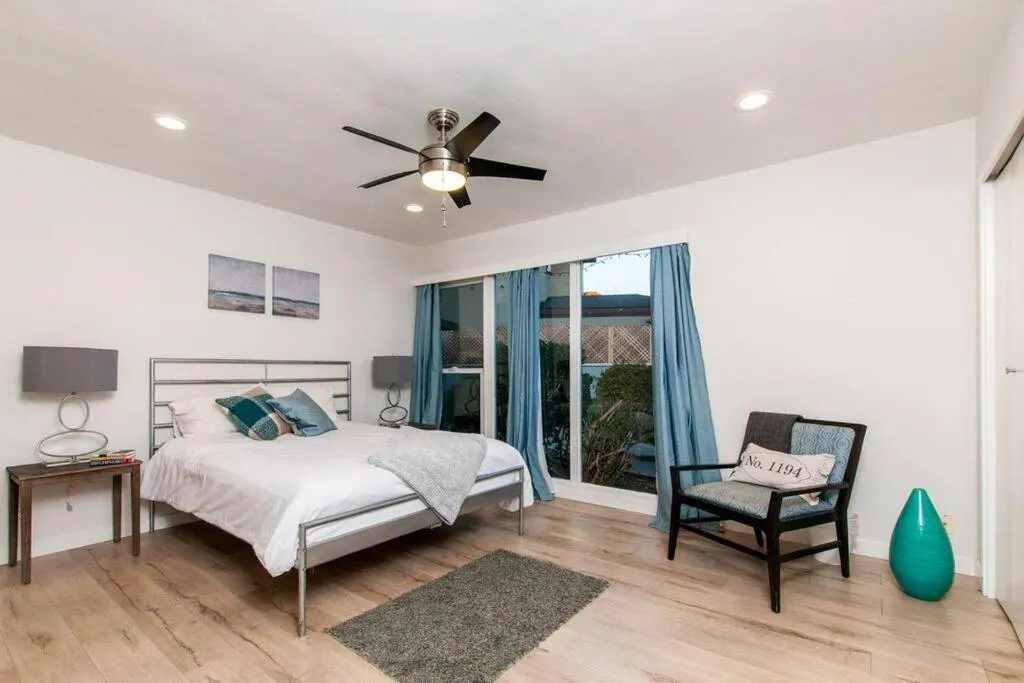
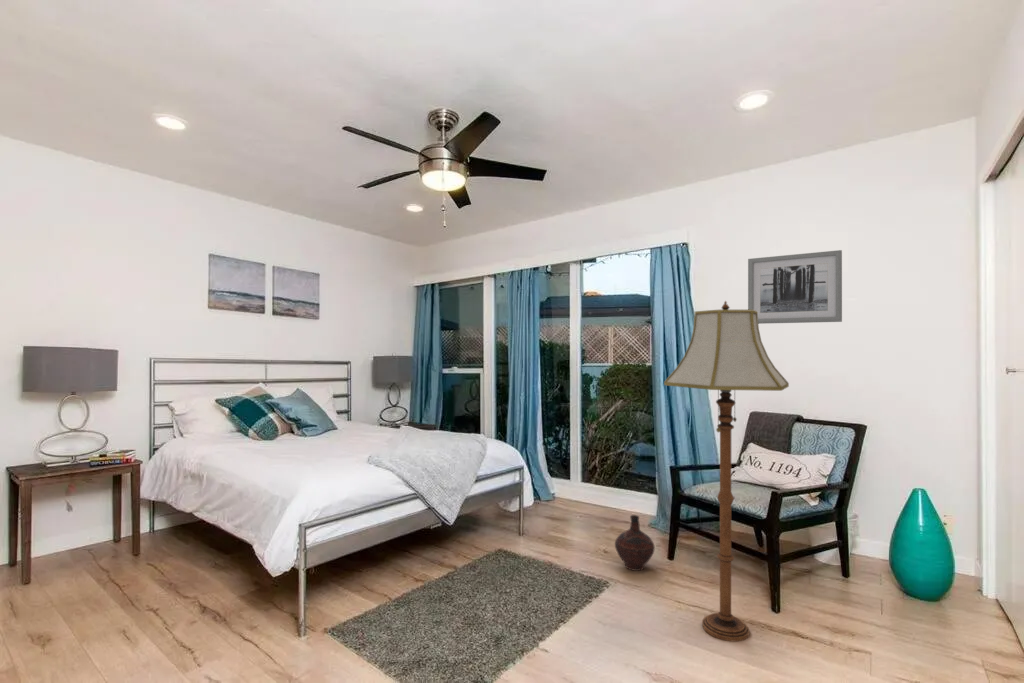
+ wall art [747,249,843,325]
+ ceramic jug [614,514,656,572]
+ floor lamp [663,300,790,642]
